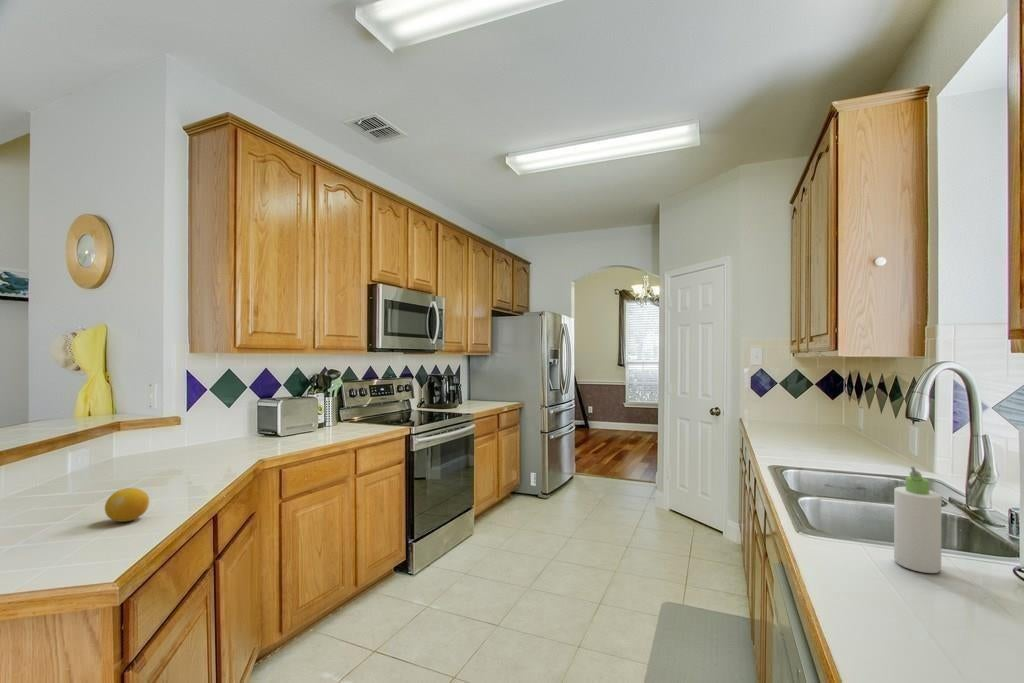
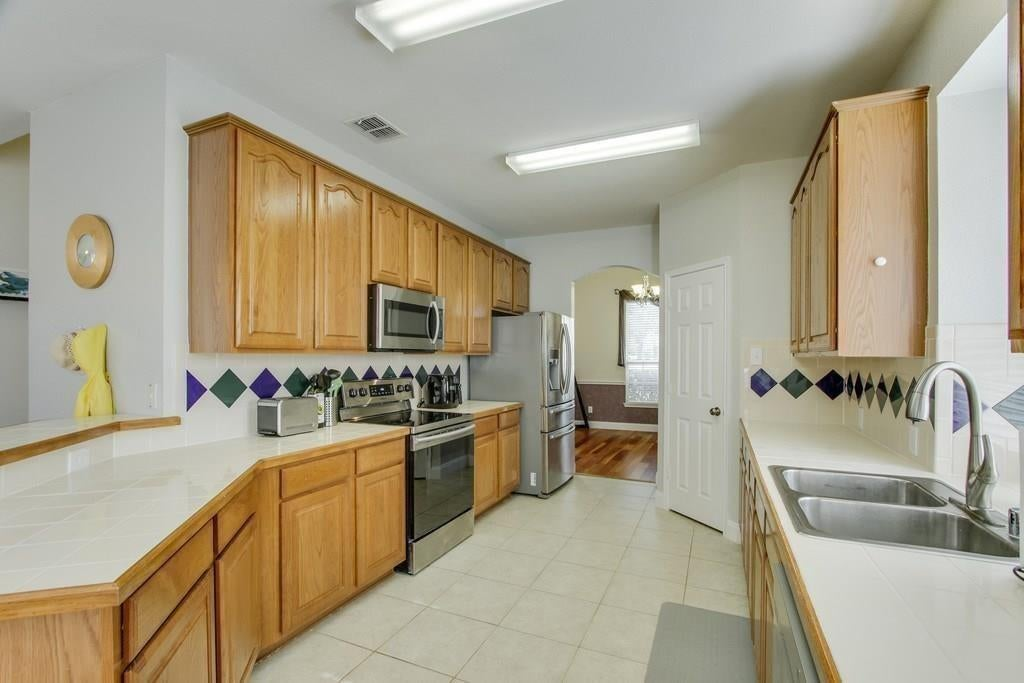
- fruit [104,487,150,523]
- bottle [893,465,942,574]
